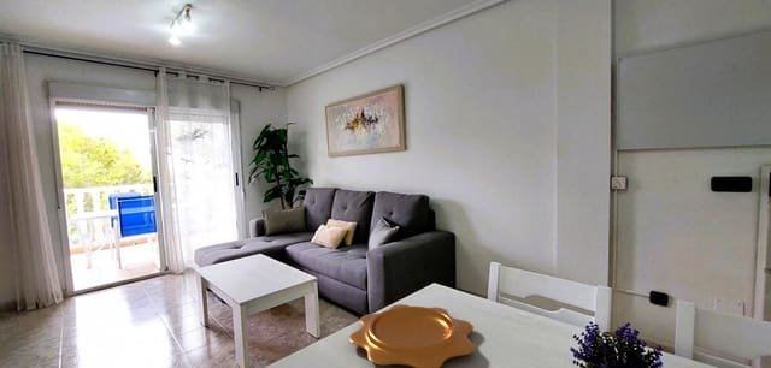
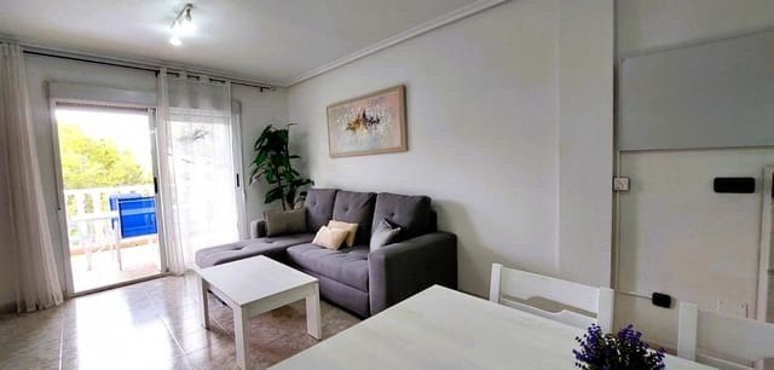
- decorative bowl [348,303,476,368]
